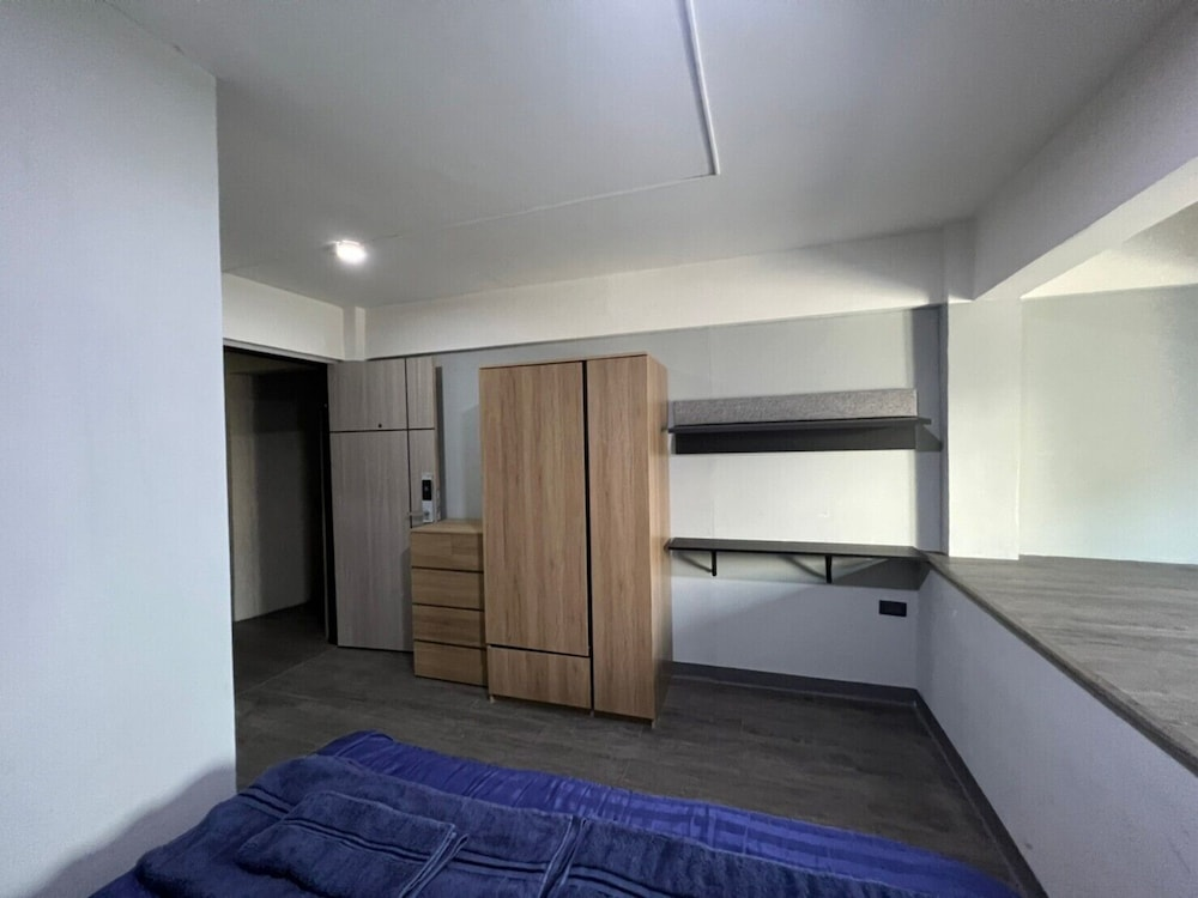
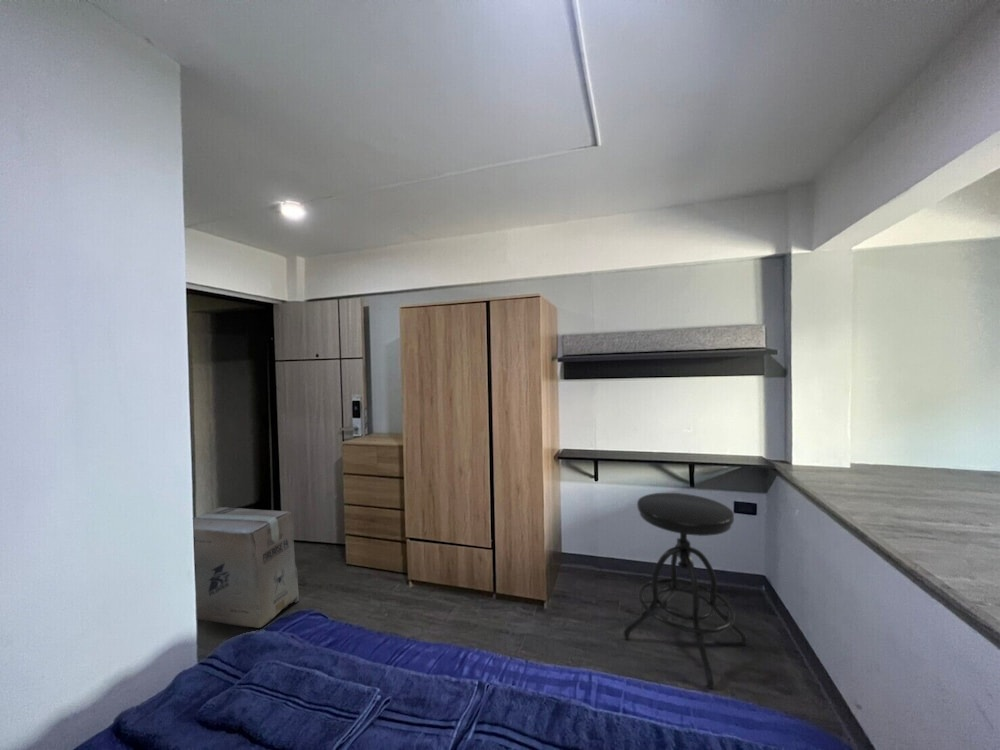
+ stool [623,492,748,690]
+ cardboard box [193,506,300,629]
